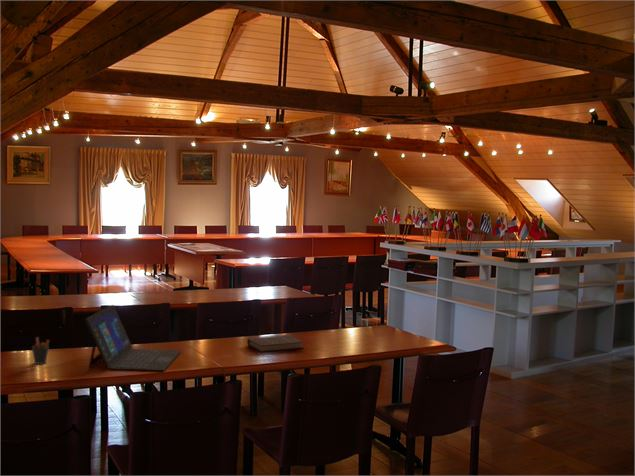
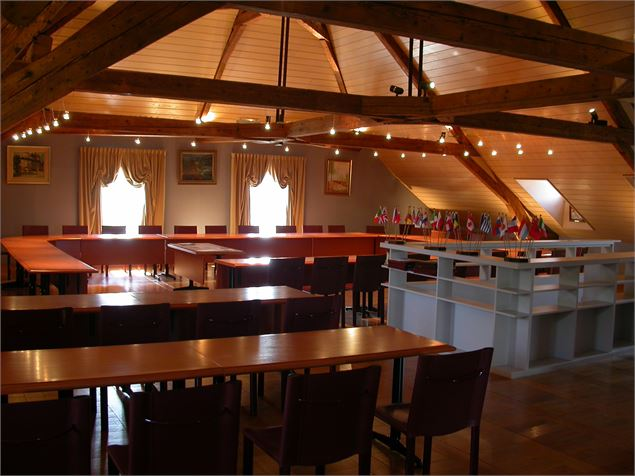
- laptop [83,304,182,372]
- pen holder [31,336,50,365]
- book [247,334,305,353]
